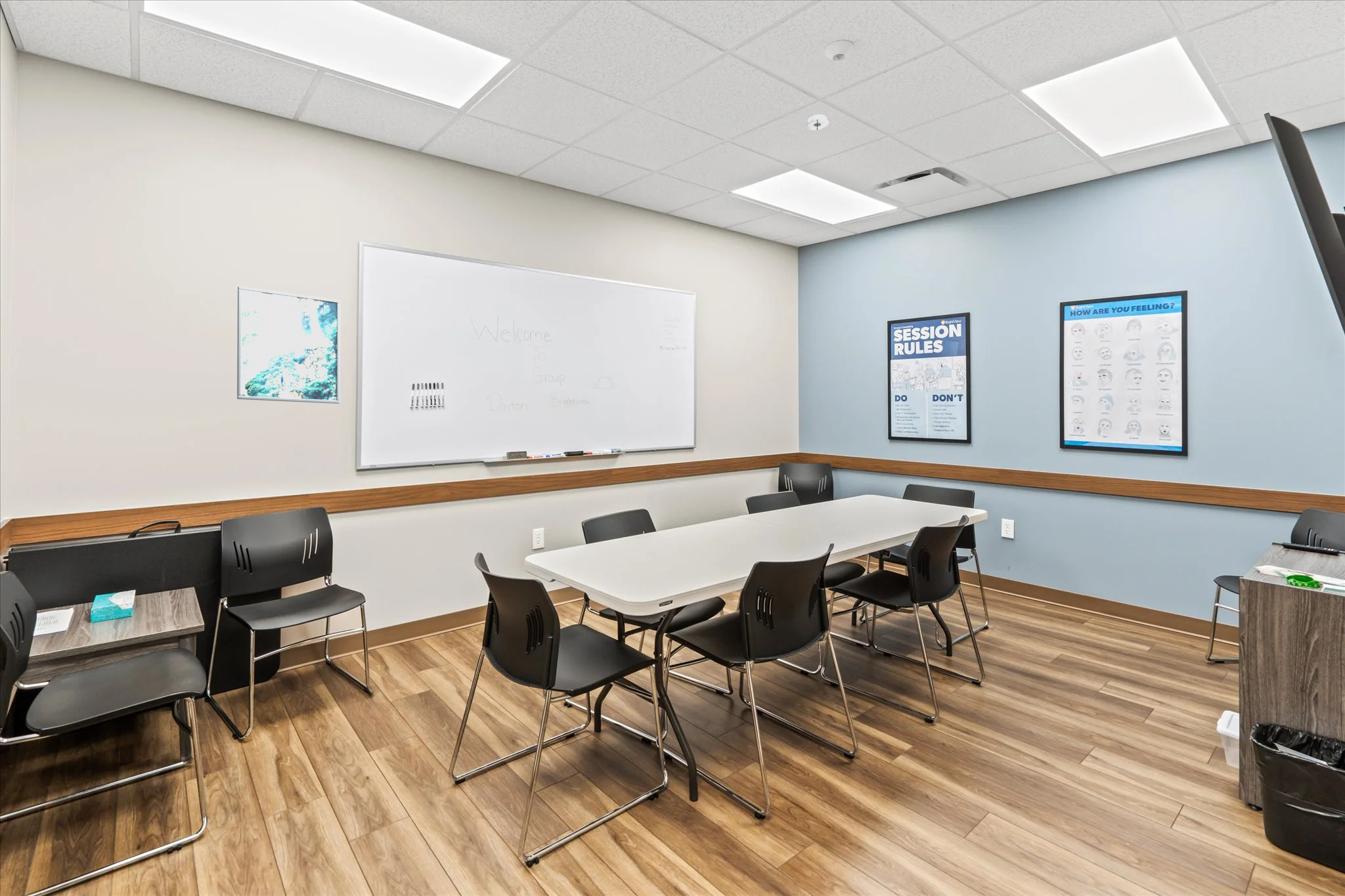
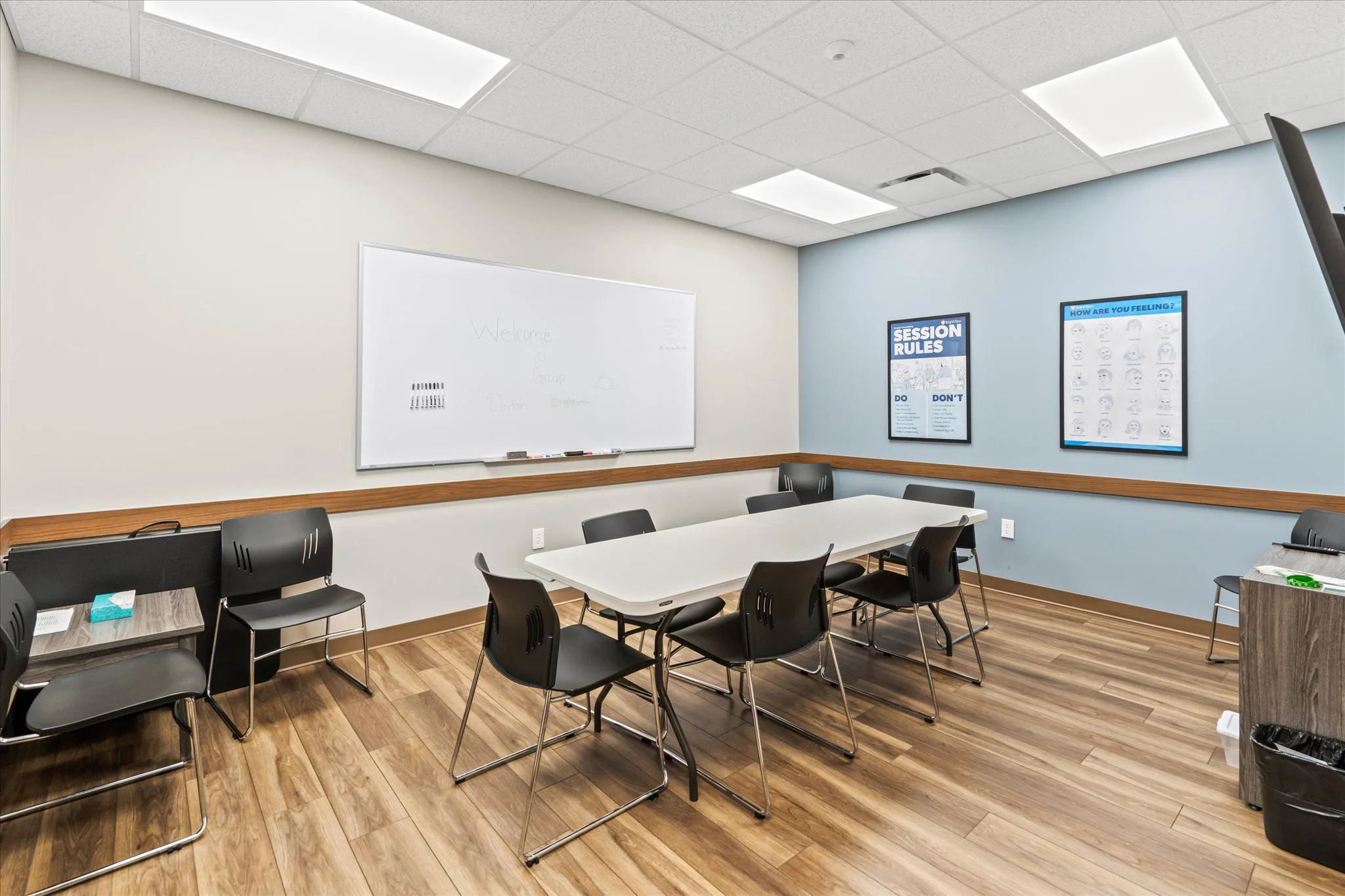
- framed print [236,286,341,404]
- smoke detector [805,114,829,133]
